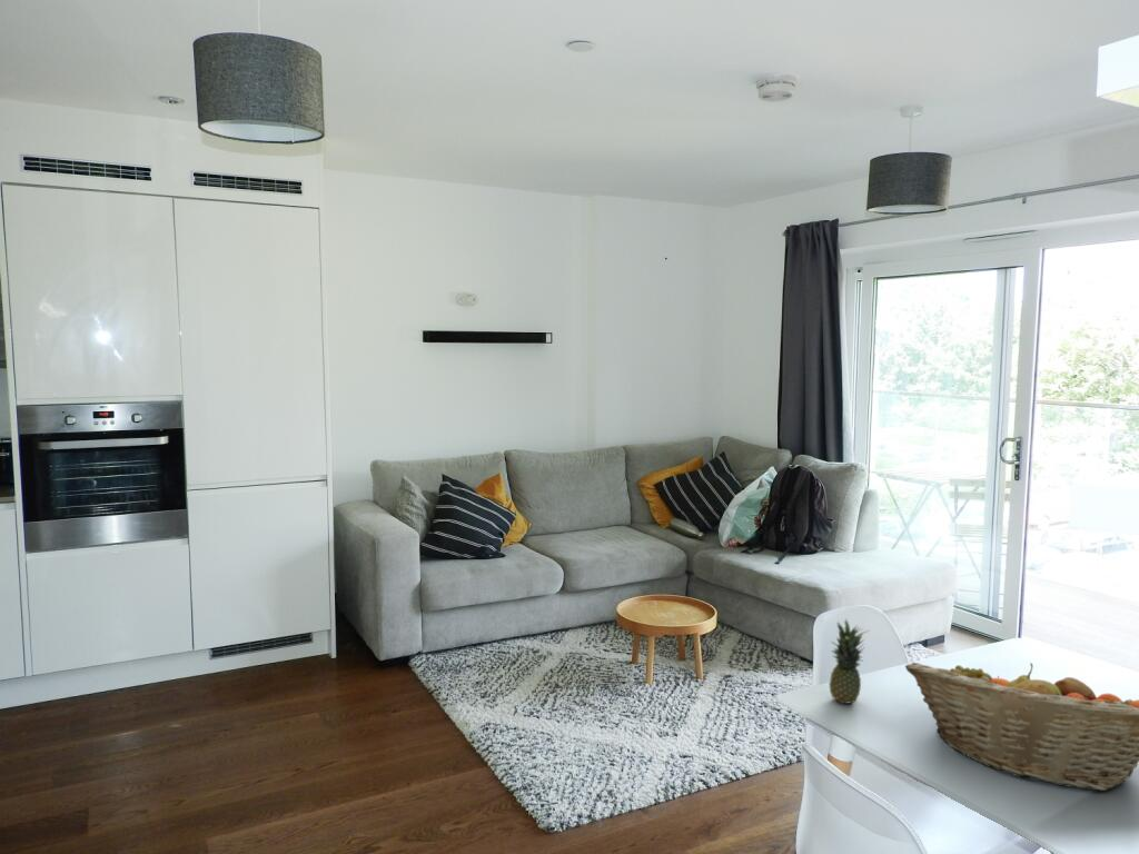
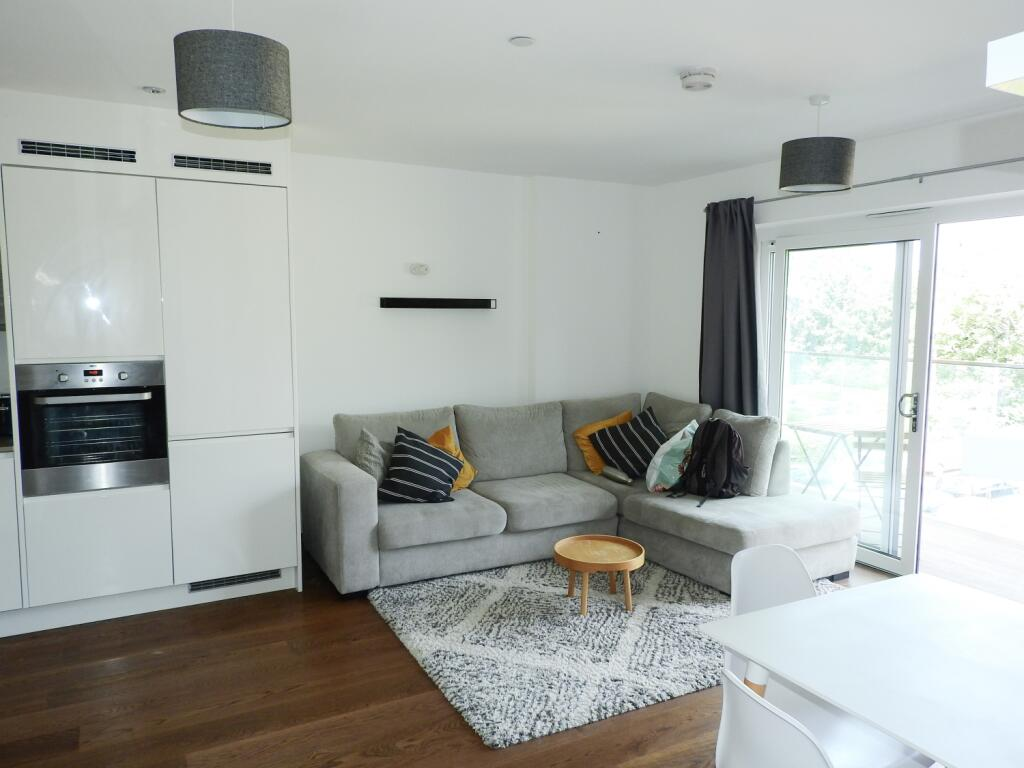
- fruit [828,618,870,705]
- fruit basket [904,661,1139,792]
